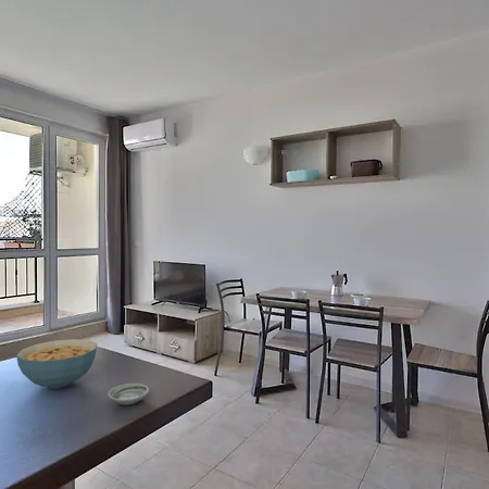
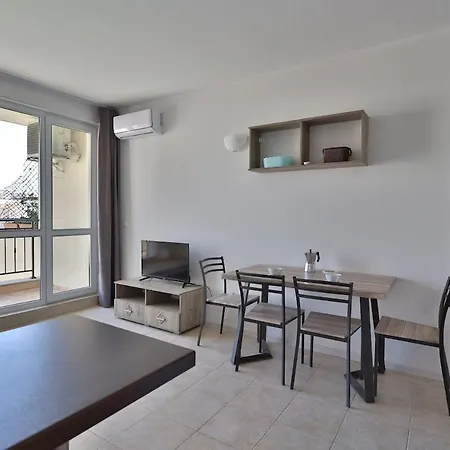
- saucer [106,383,150,406]
- cereal bowl [15,338,98,390]
